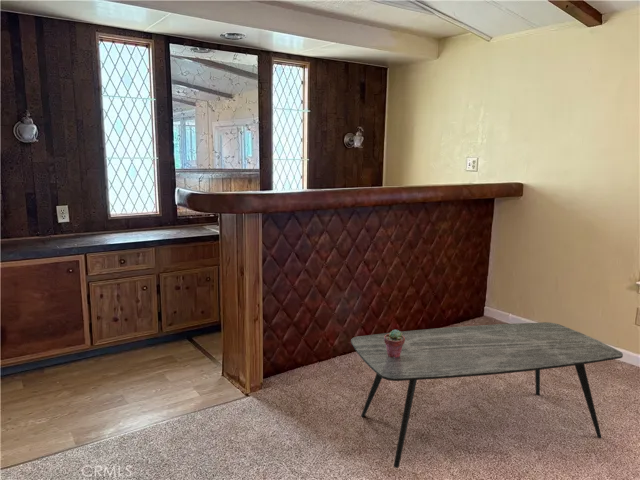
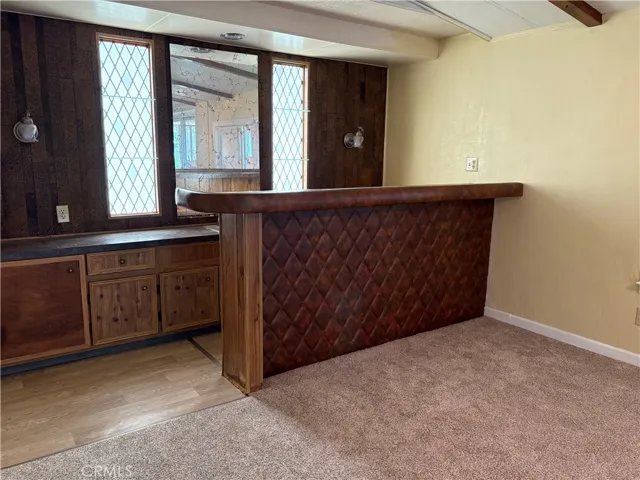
- potted succulent [384,329,405,358]
- coffee table [350,321,624,469]
